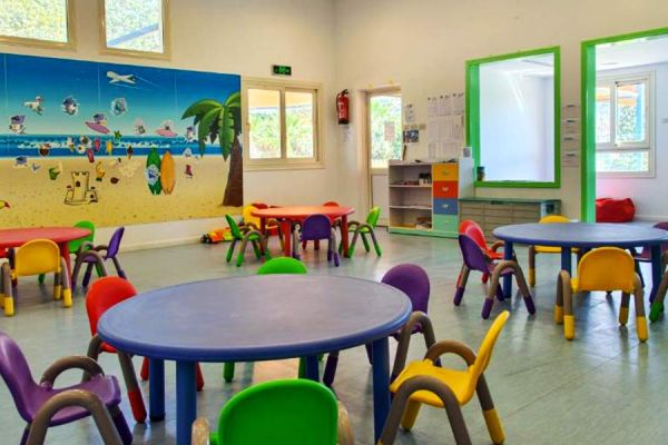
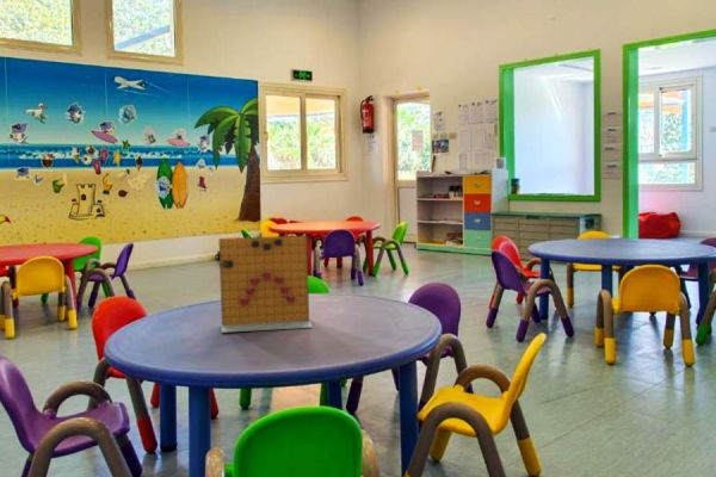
+ board game [217,235,314,334]
